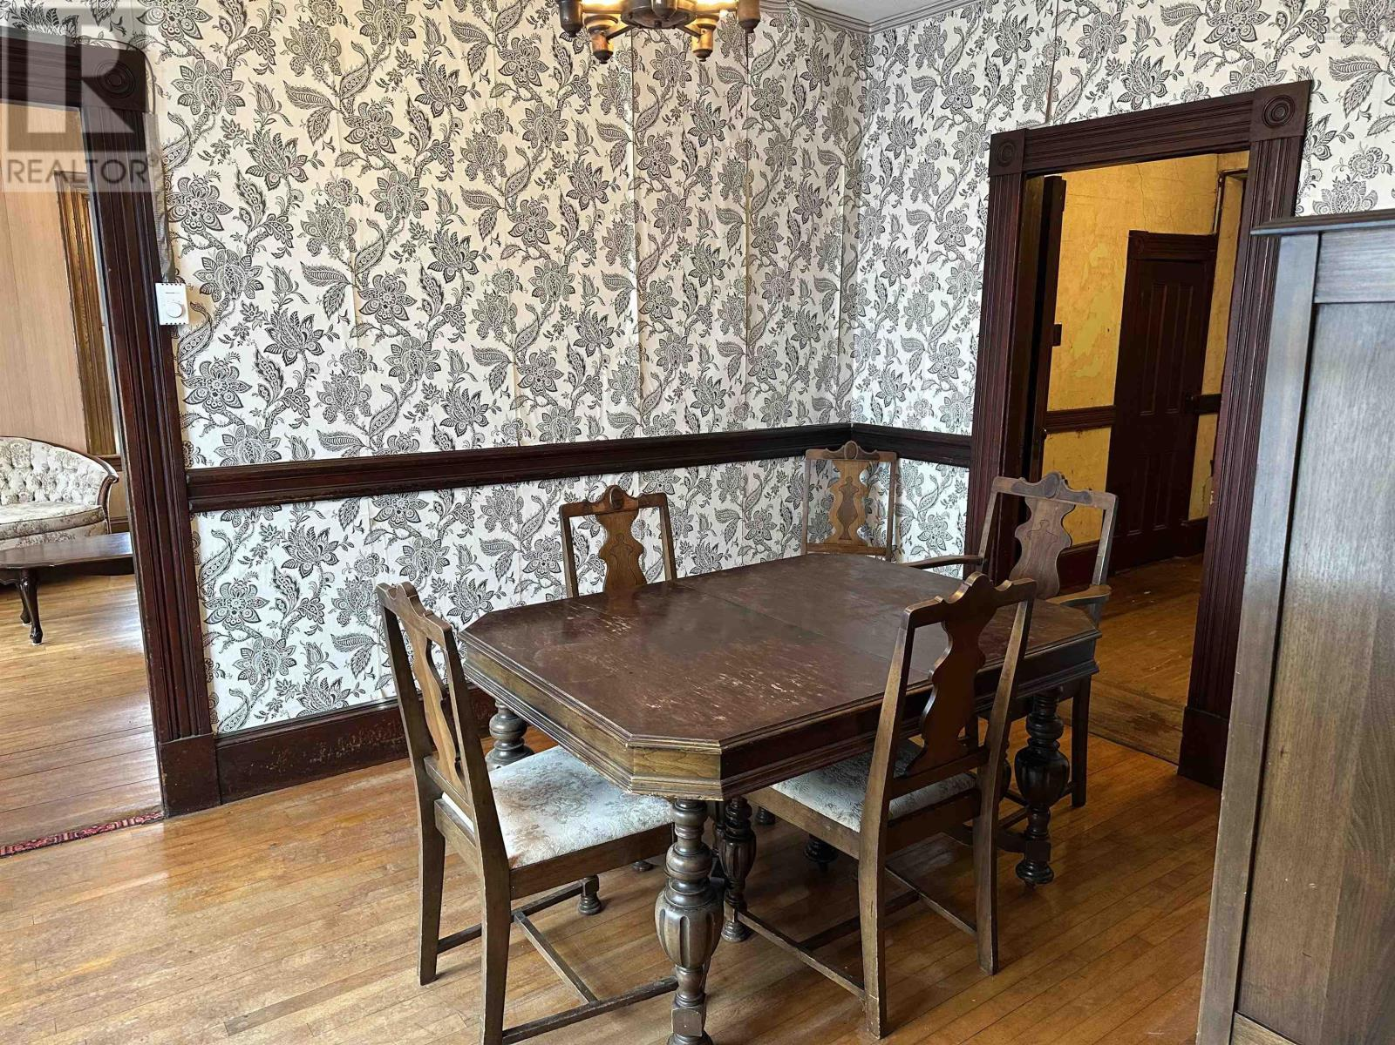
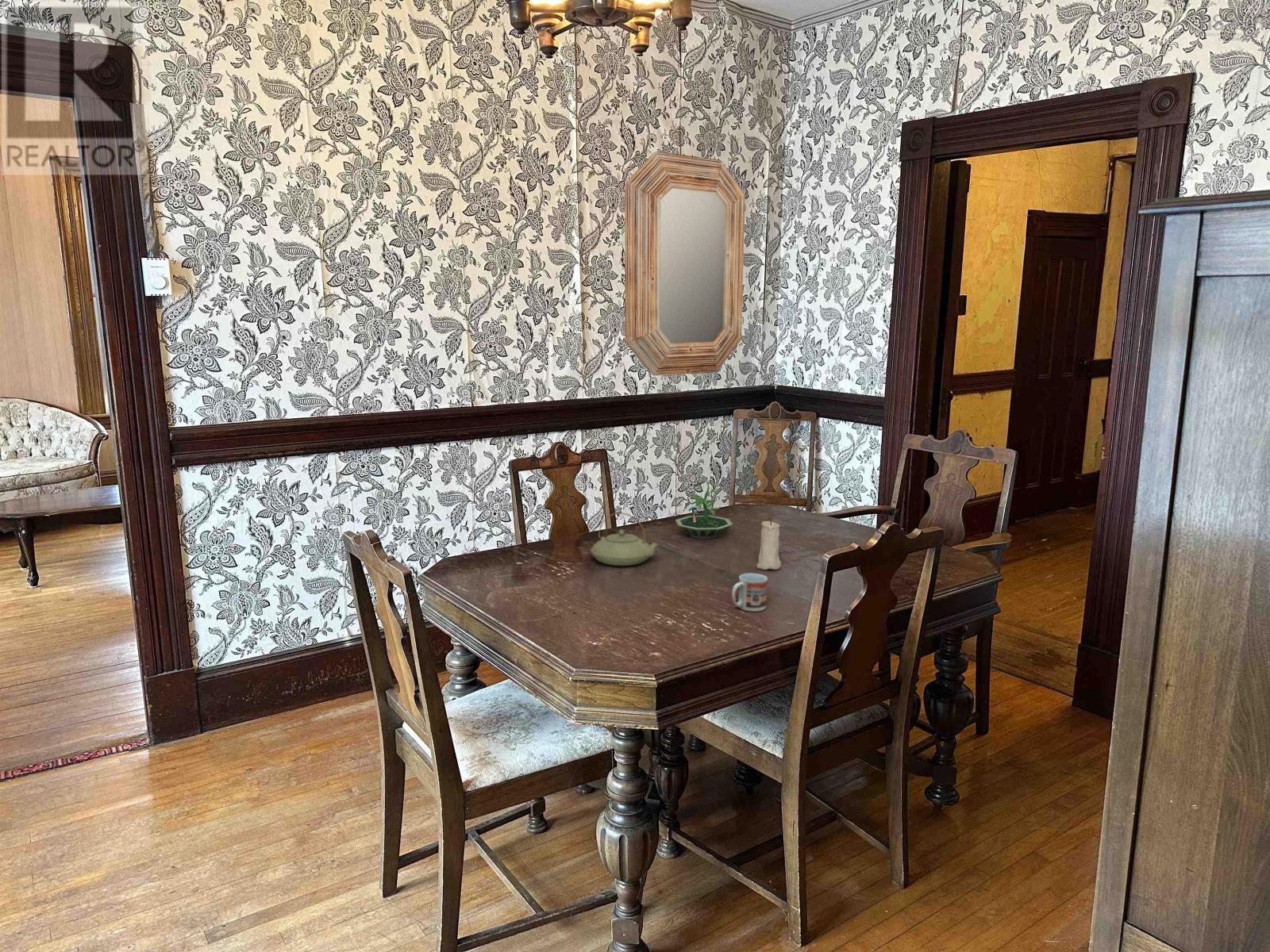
+ candle [756,517,782,570]
+ teapot [590,512,661,566]
+ terrarium [675,480,733,540]
+ home mirror [624,151,746,376]
+ cup [731,573,768,612]
